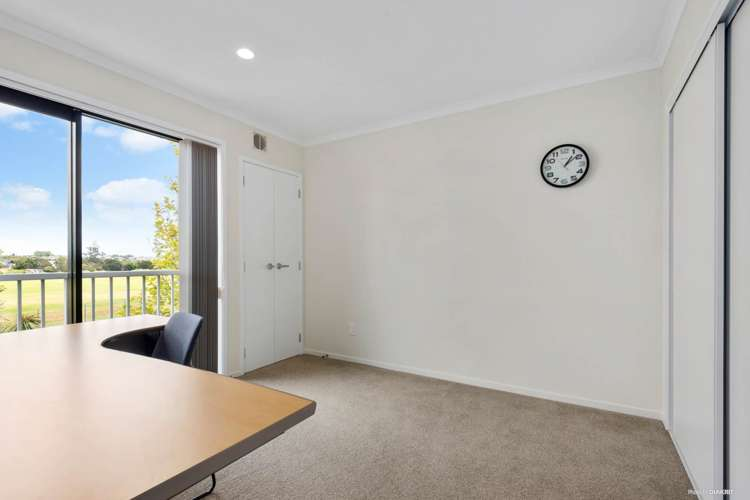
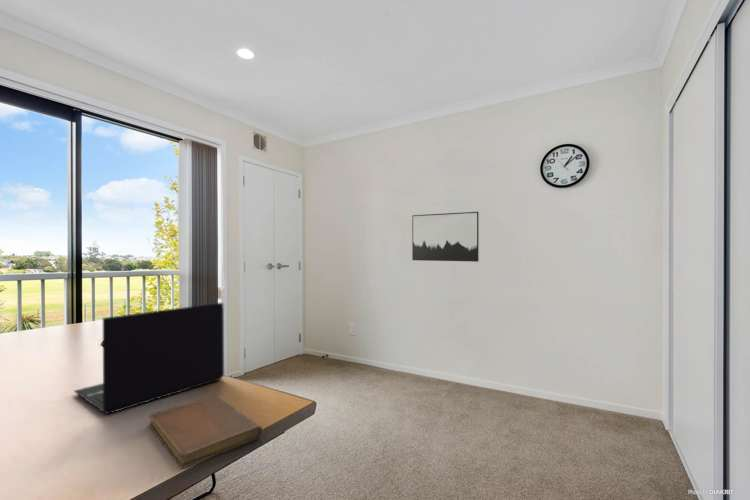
+ notebook [148,395,263,469]
+ wall art [411,211,480,263]
+ laptop [73,302,225,415]
